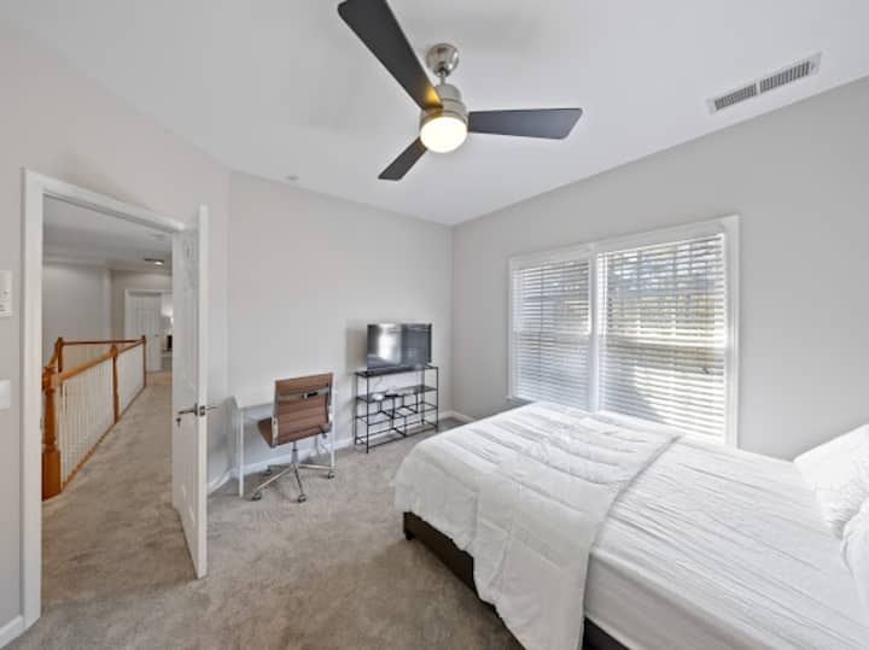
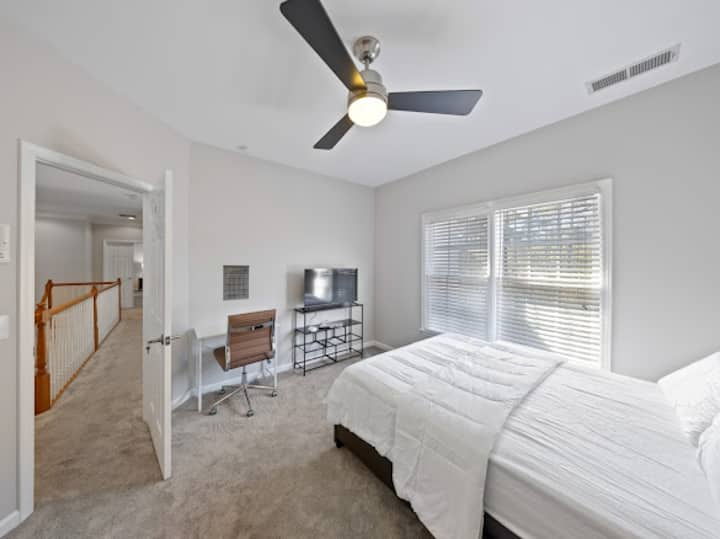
+ calendar [222,264,251,302]
